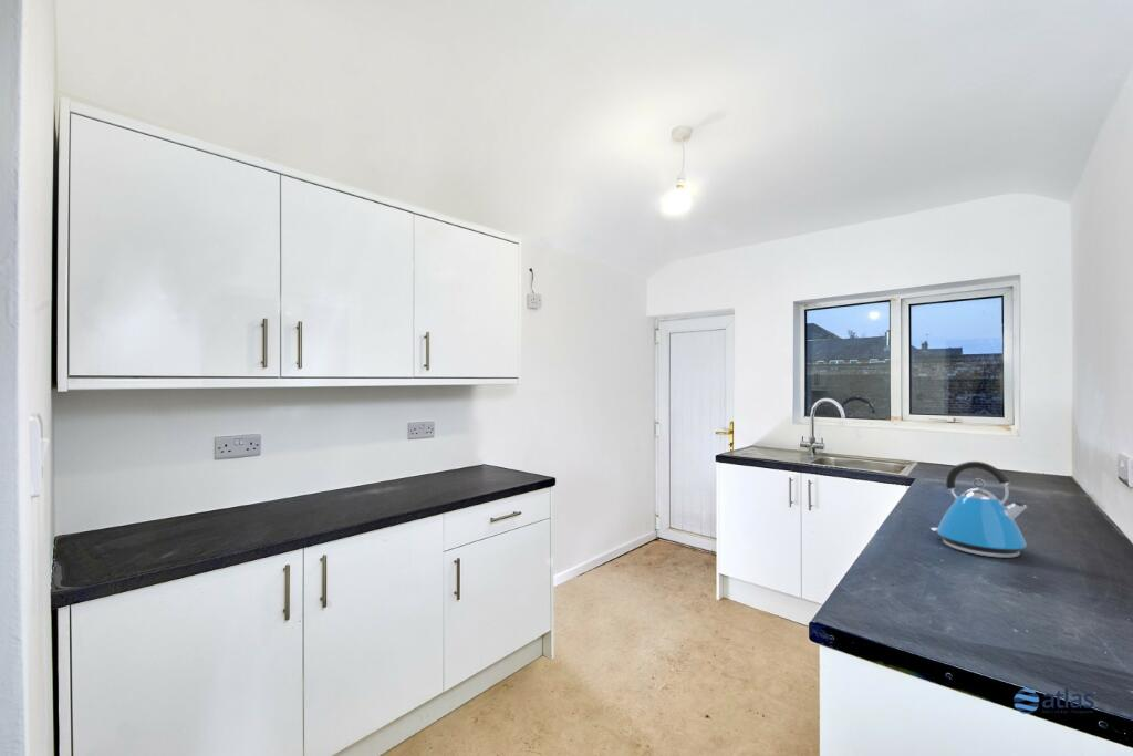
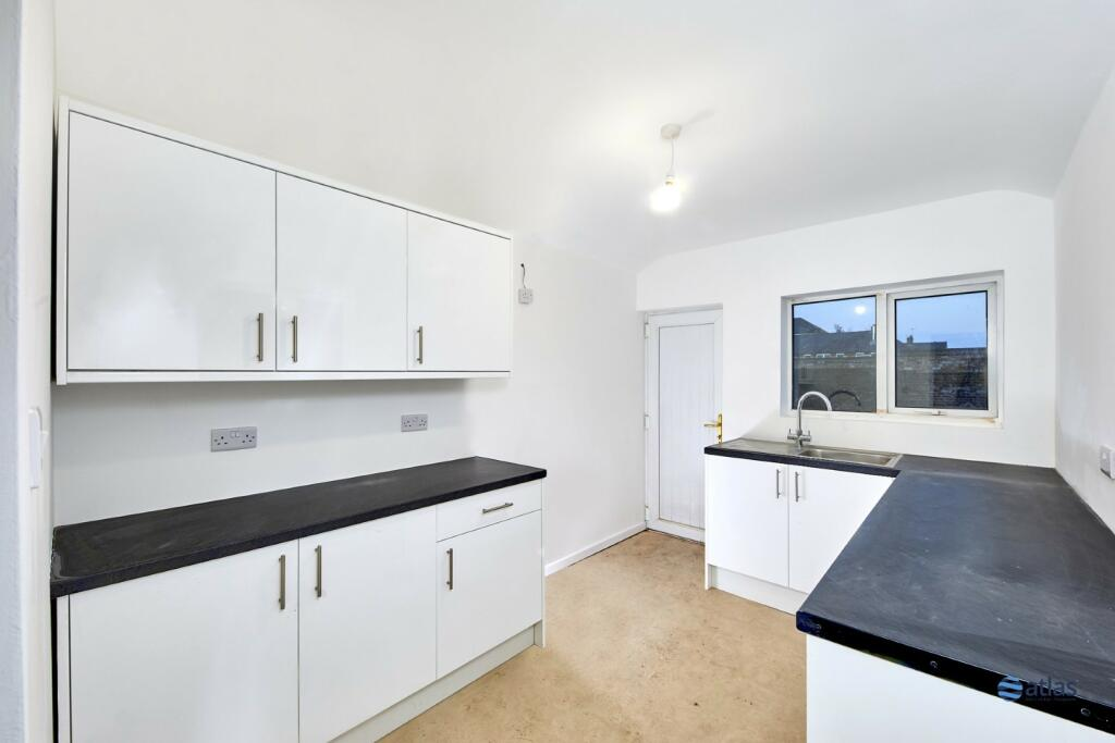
- kettle [929,460,1028,559]
